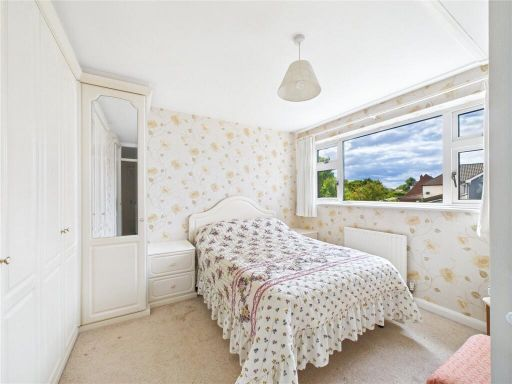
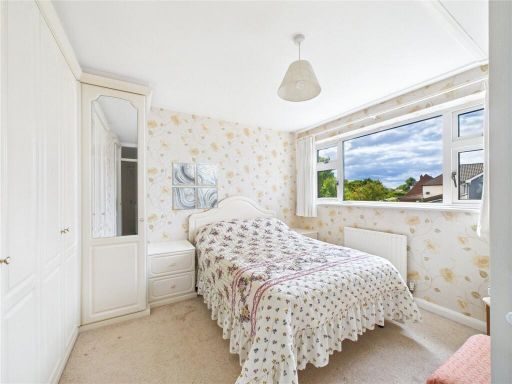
+ wall art [171,161,219,211]
